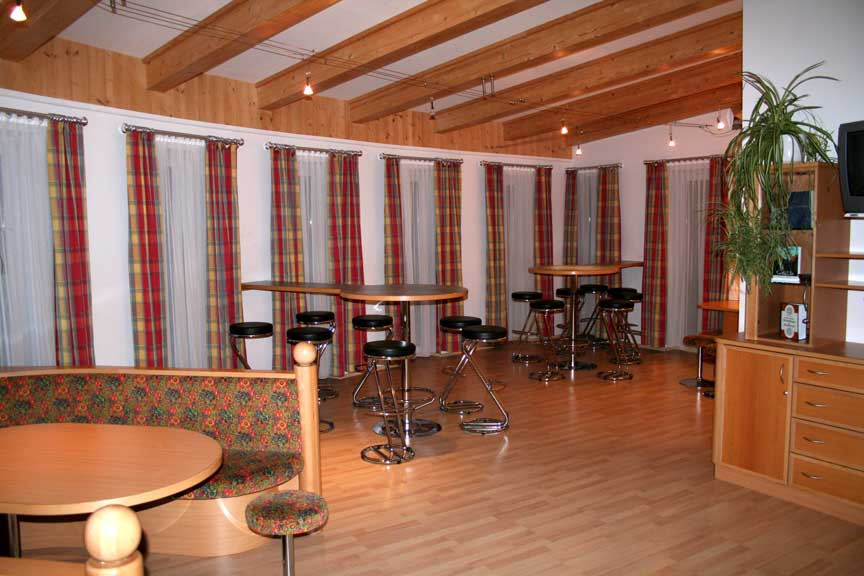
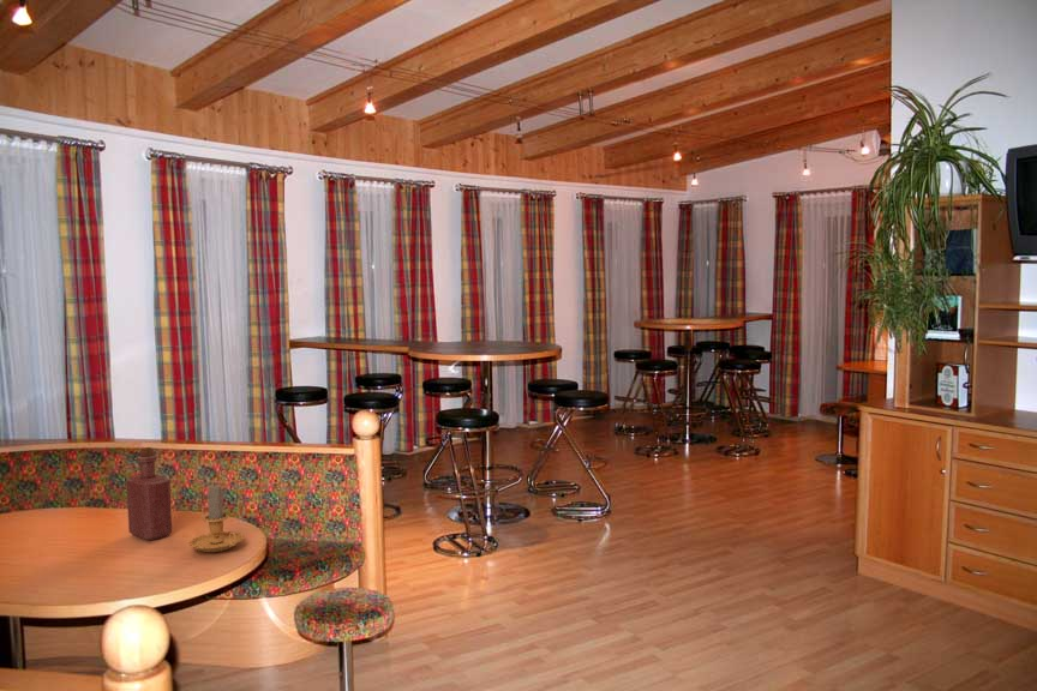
+ candle [188,482,245,553]
+ bottle [125,446,173,542]
